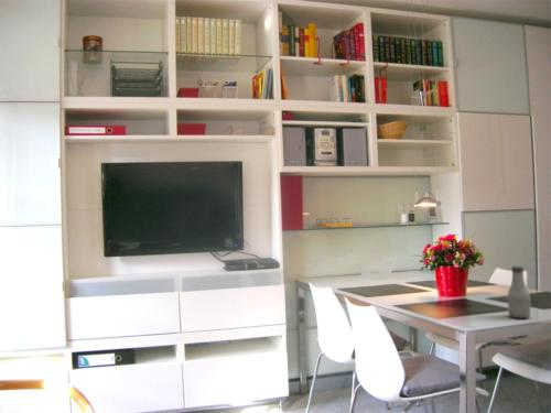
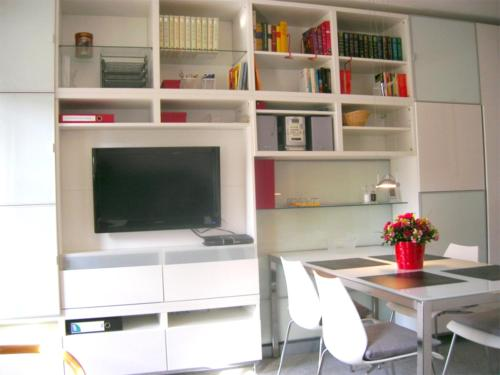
- bottle [507,265,532,319]
